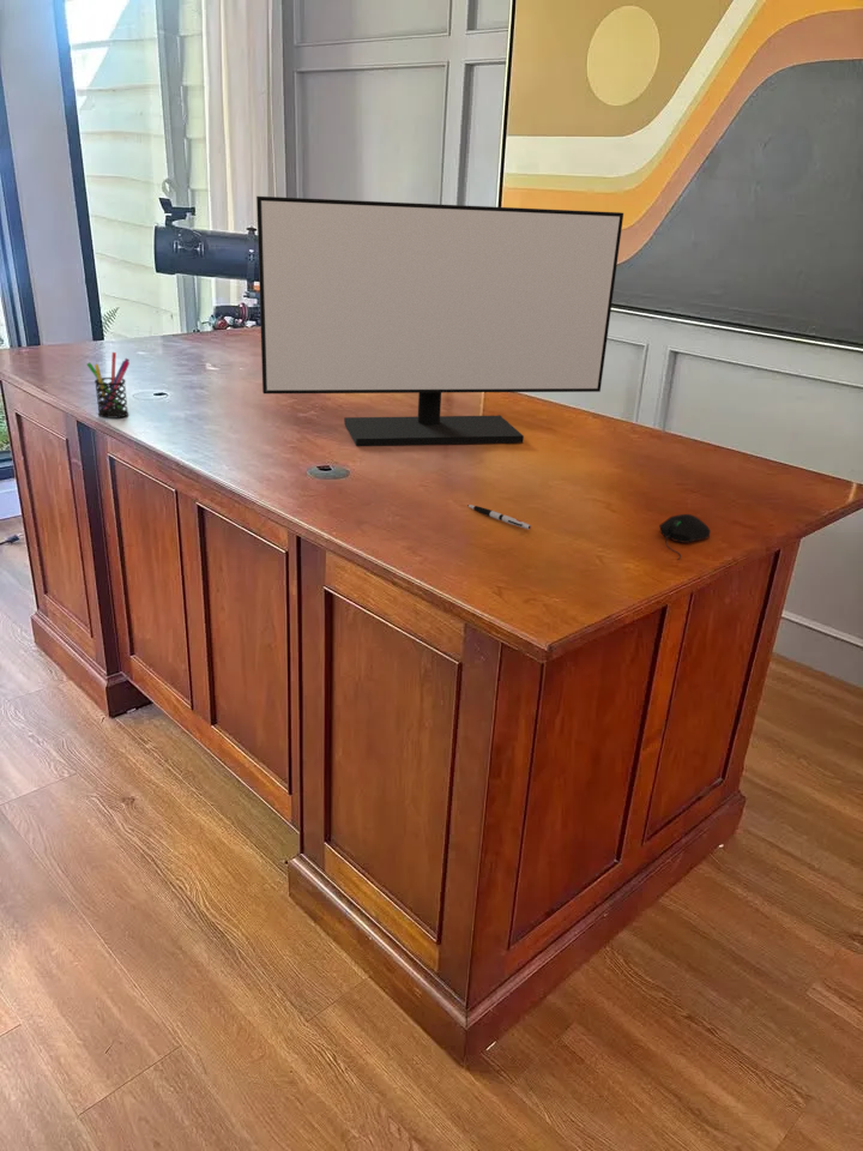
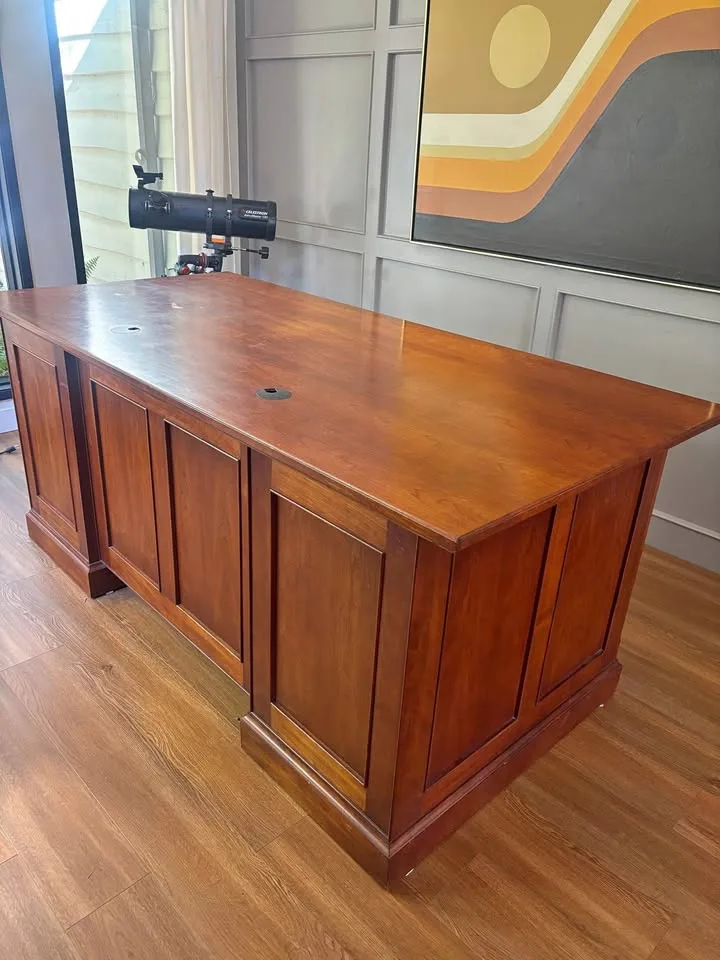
- pen holder [86,351,131,420]
- pen [466,504,532,530]
- monitor [255,195,624,447]
- computer mouse [658,513,712,561]
